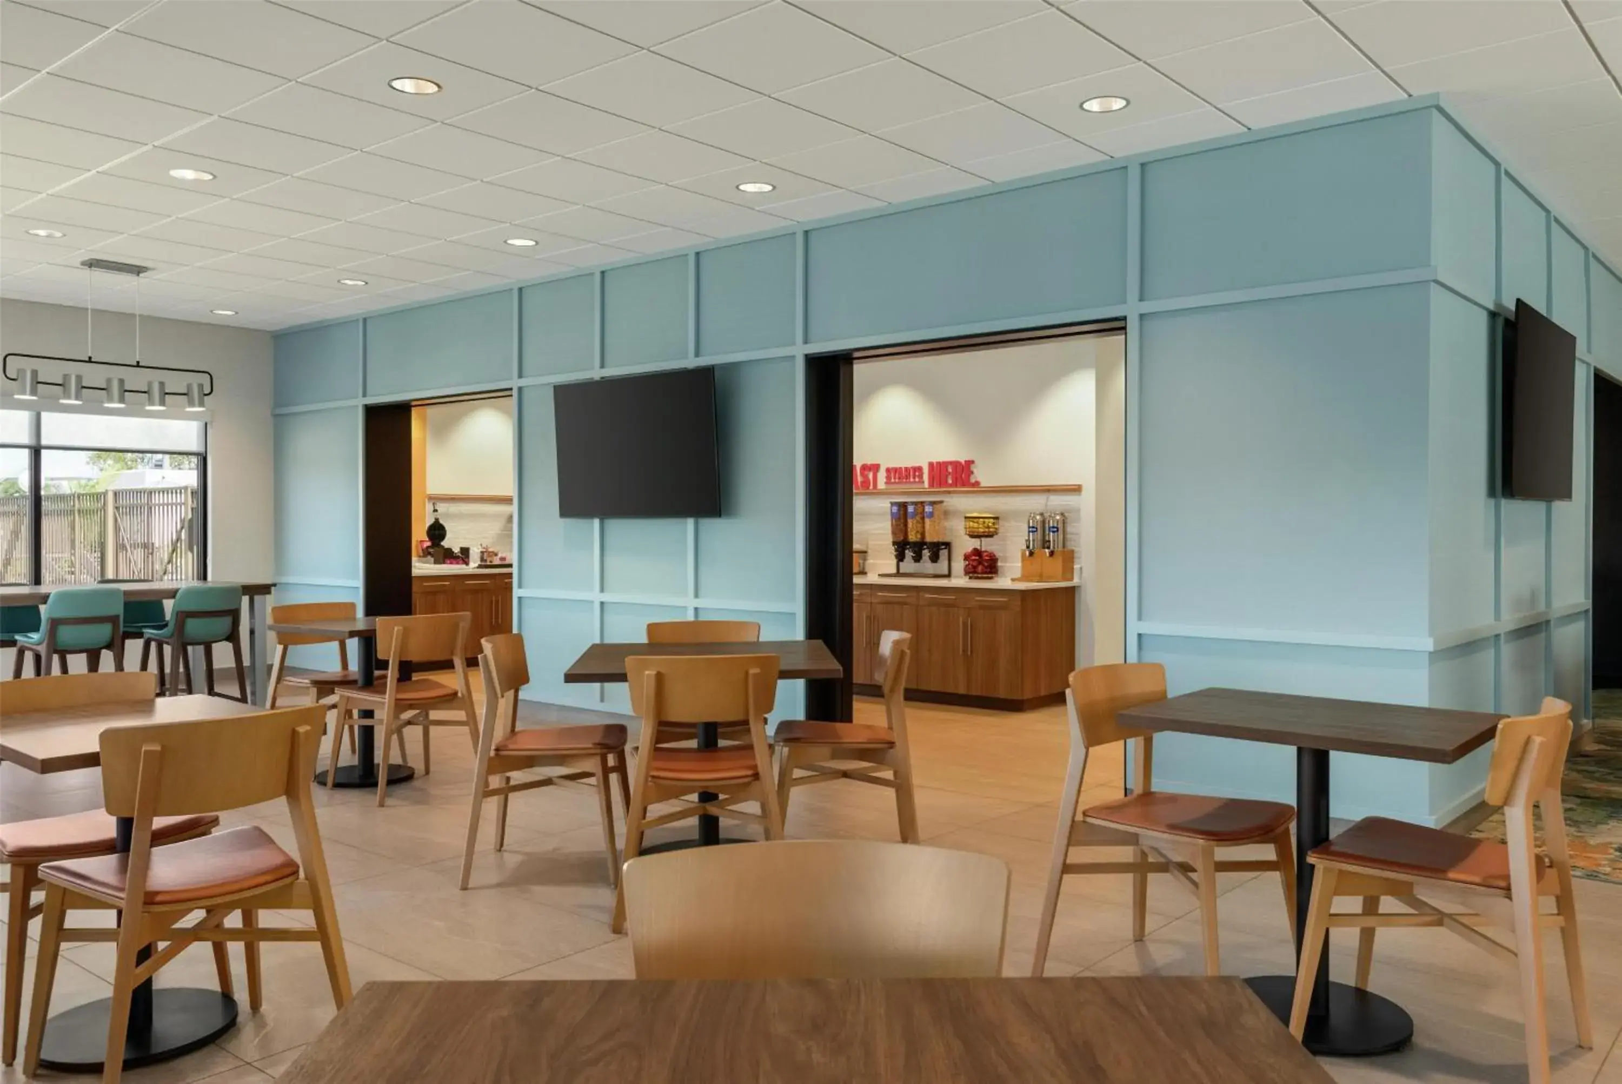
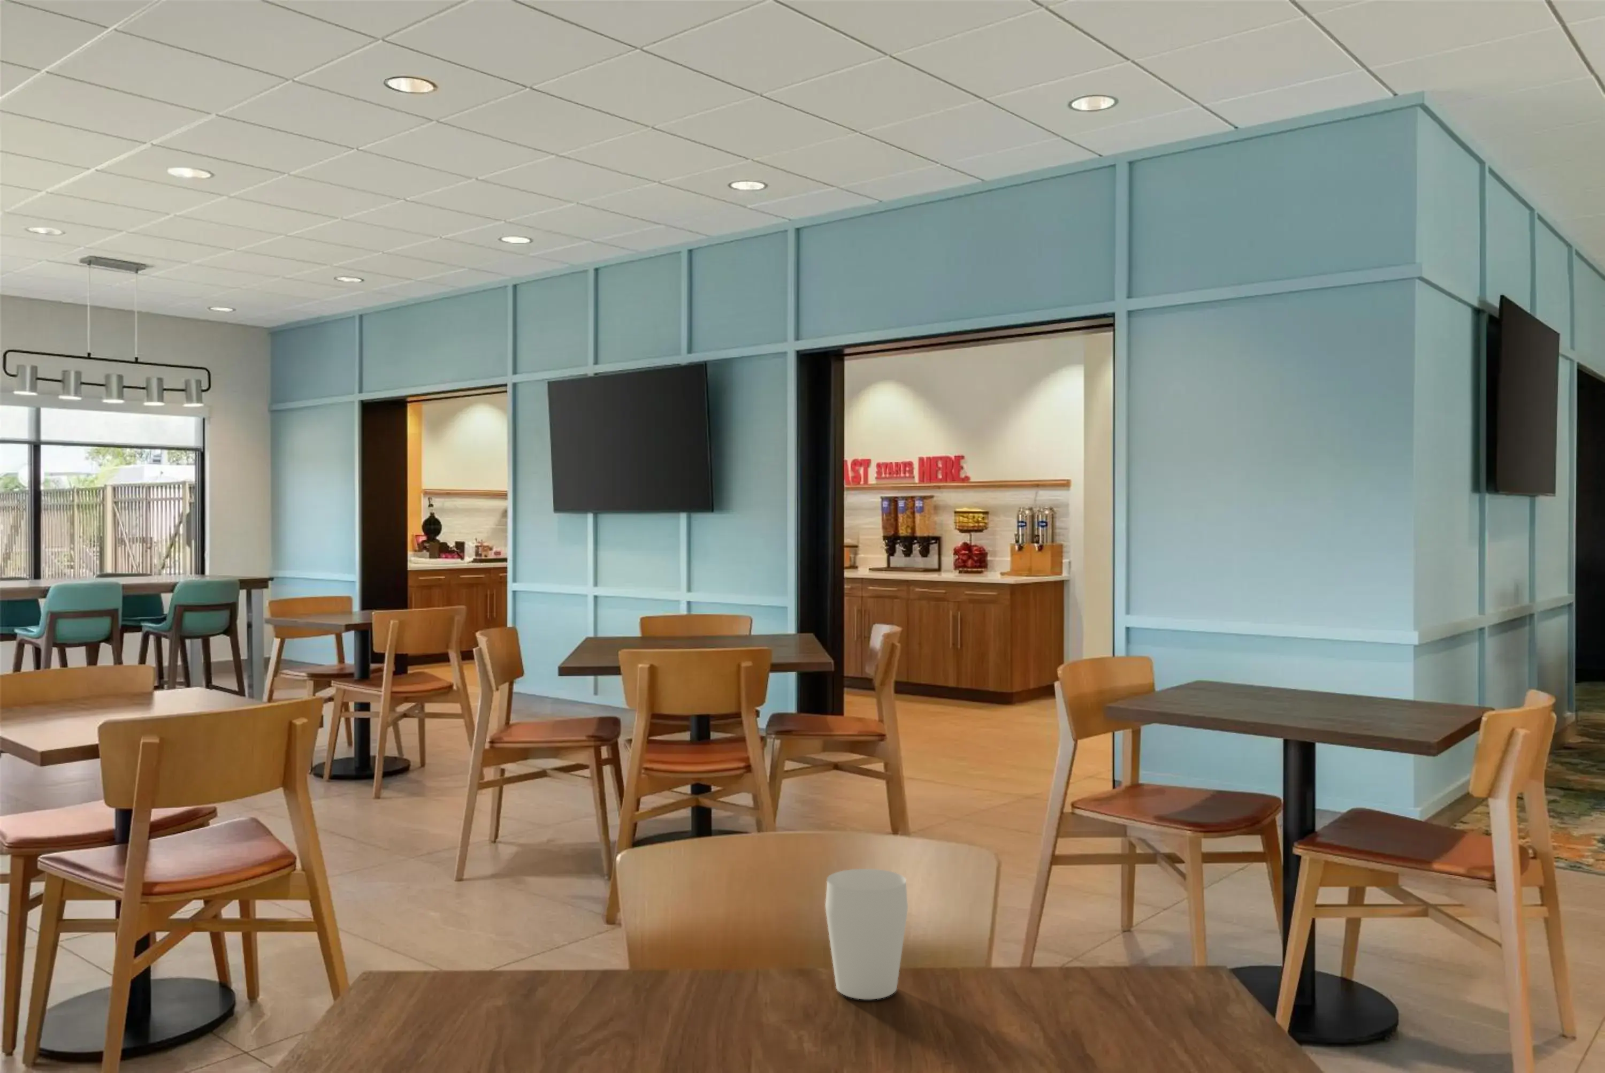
+ cup [825,868,908,1000]
